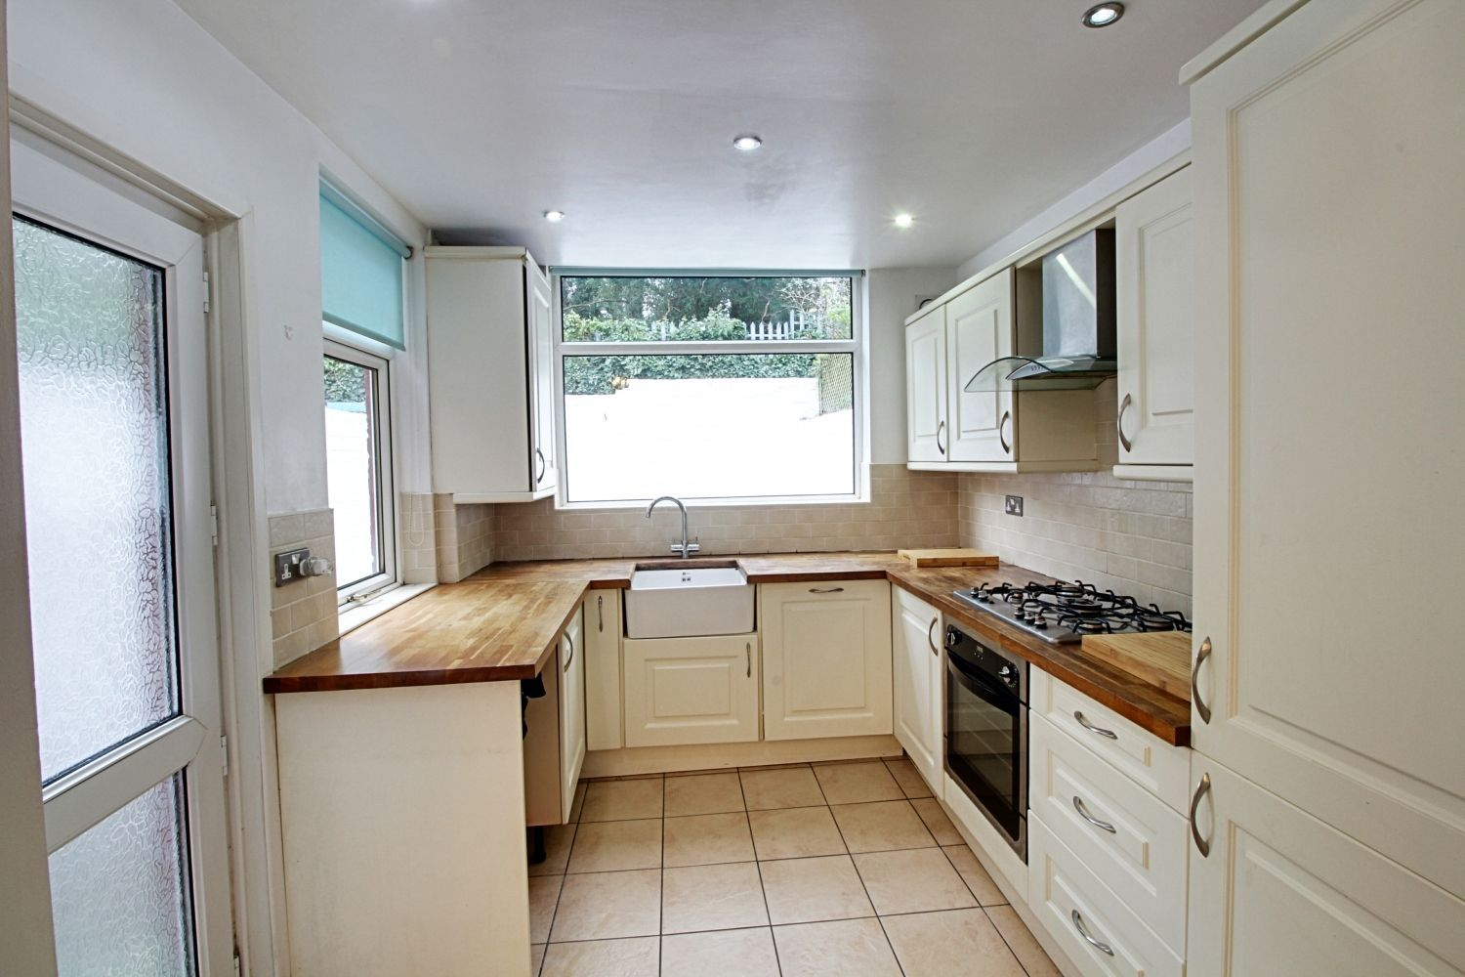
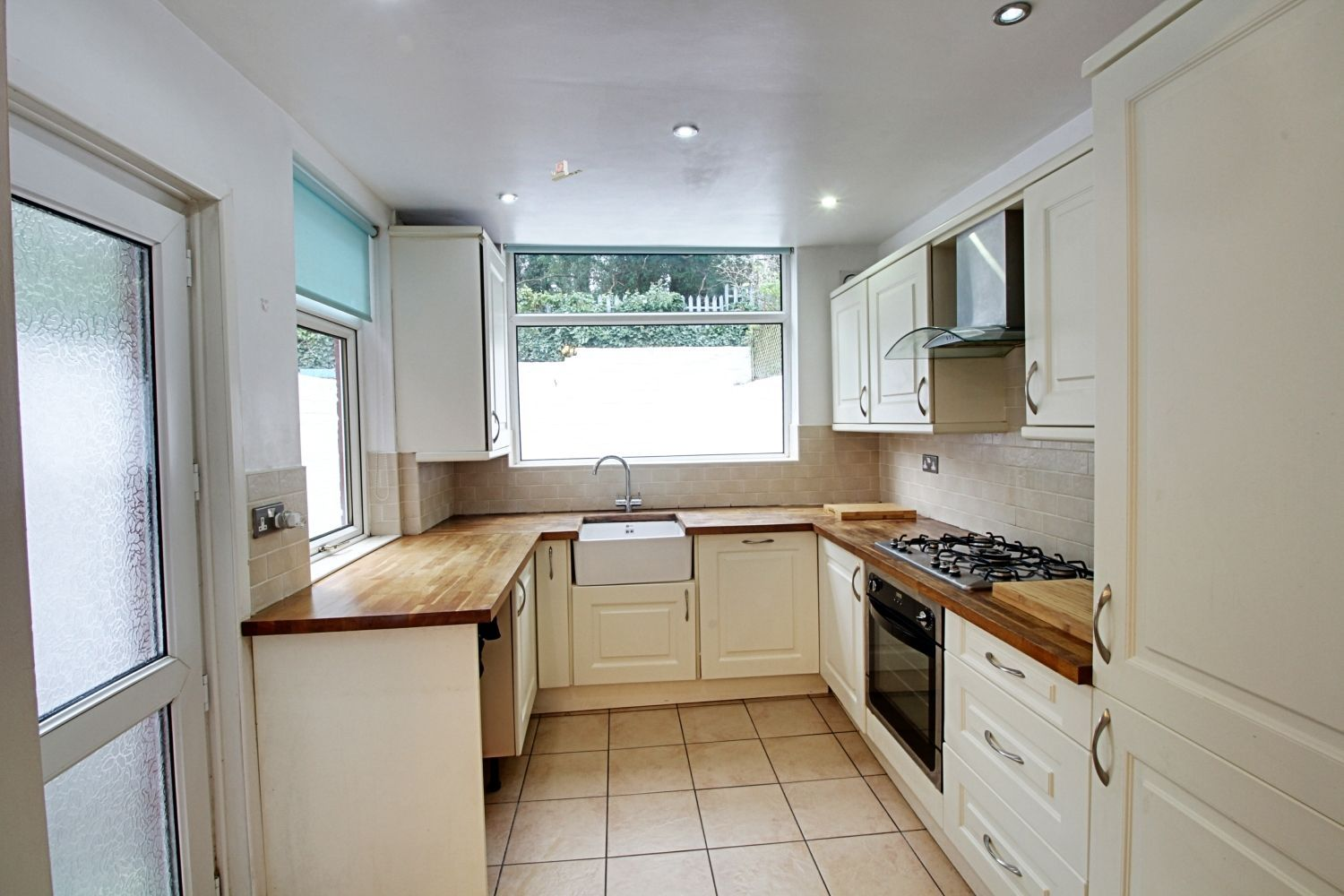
+ tape dispenser [549,159,582,182]
